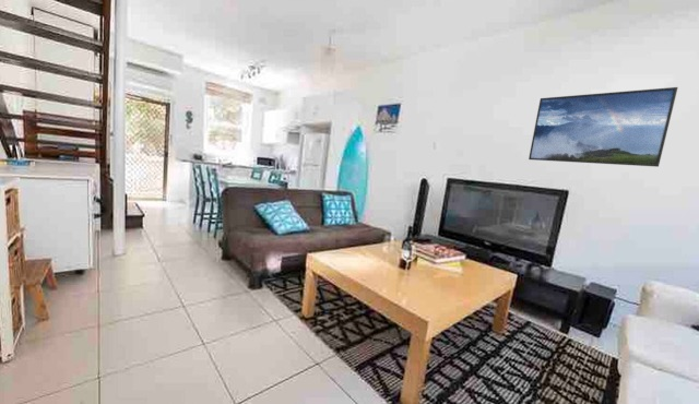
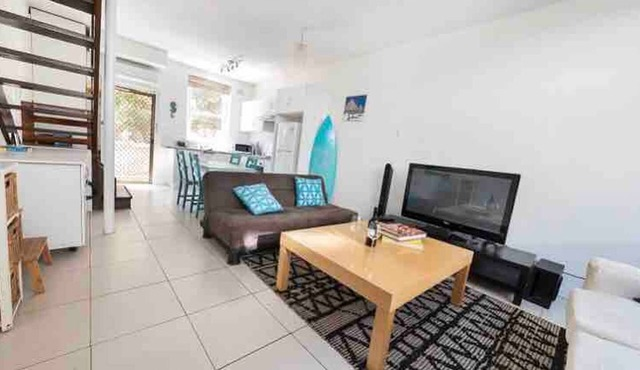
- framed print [528,86,678,168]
